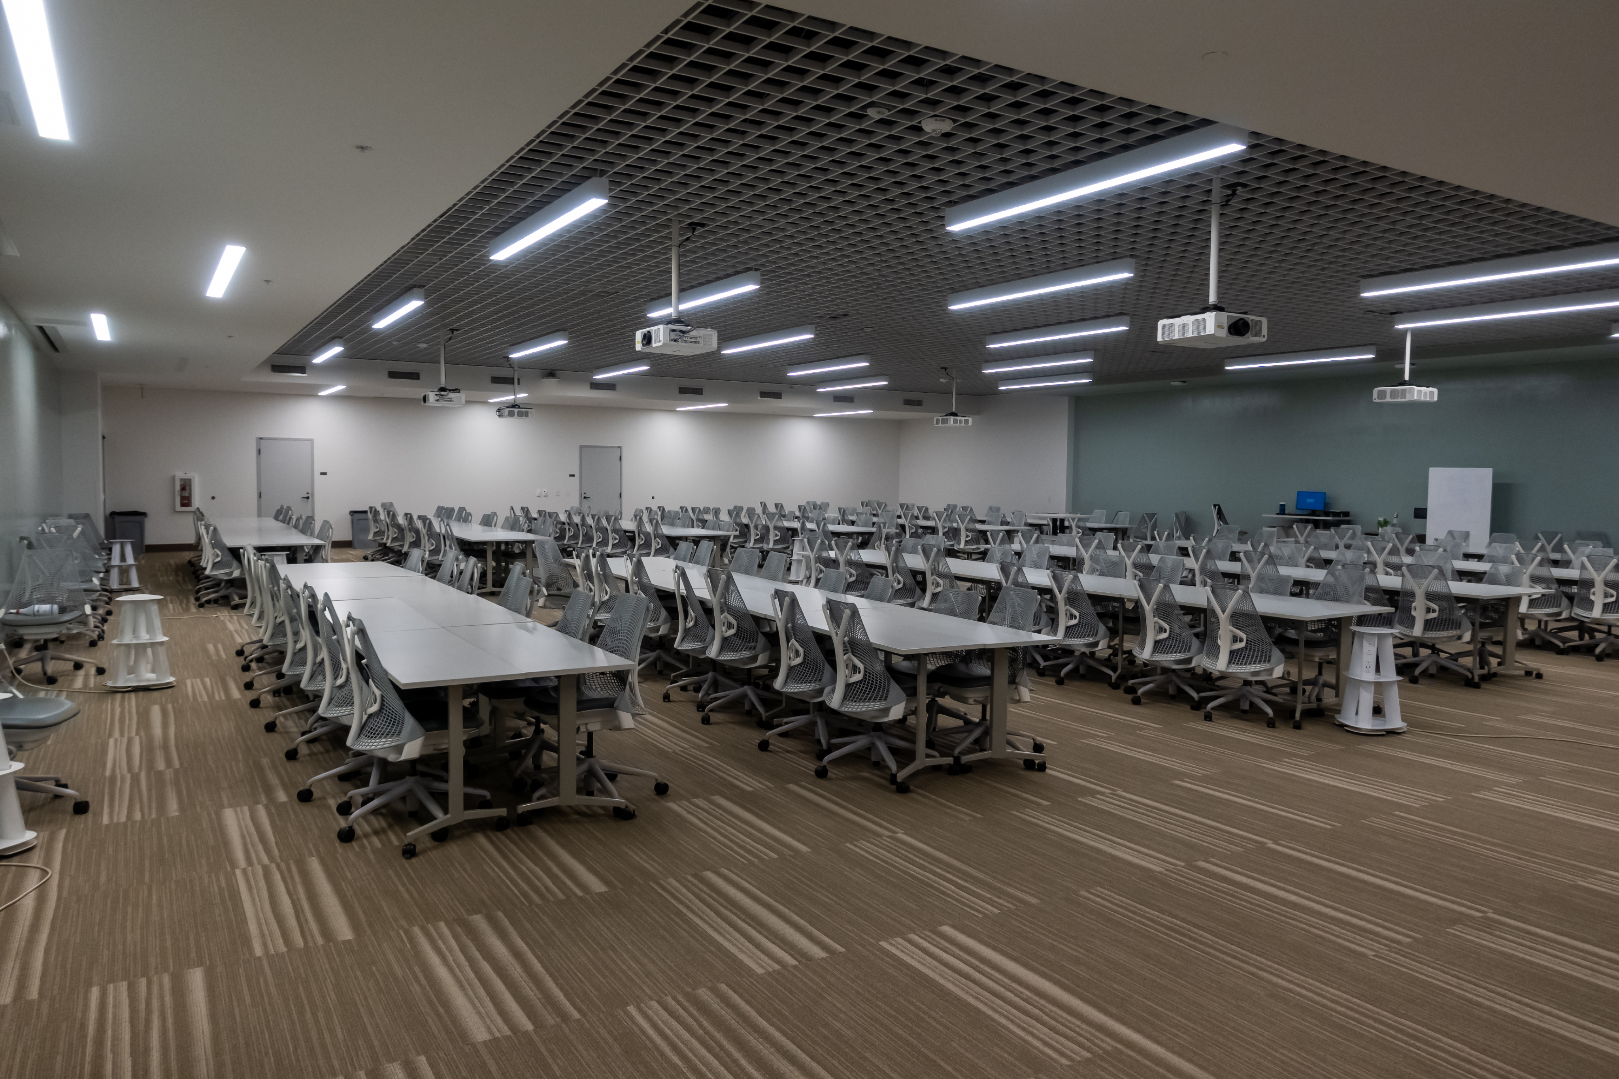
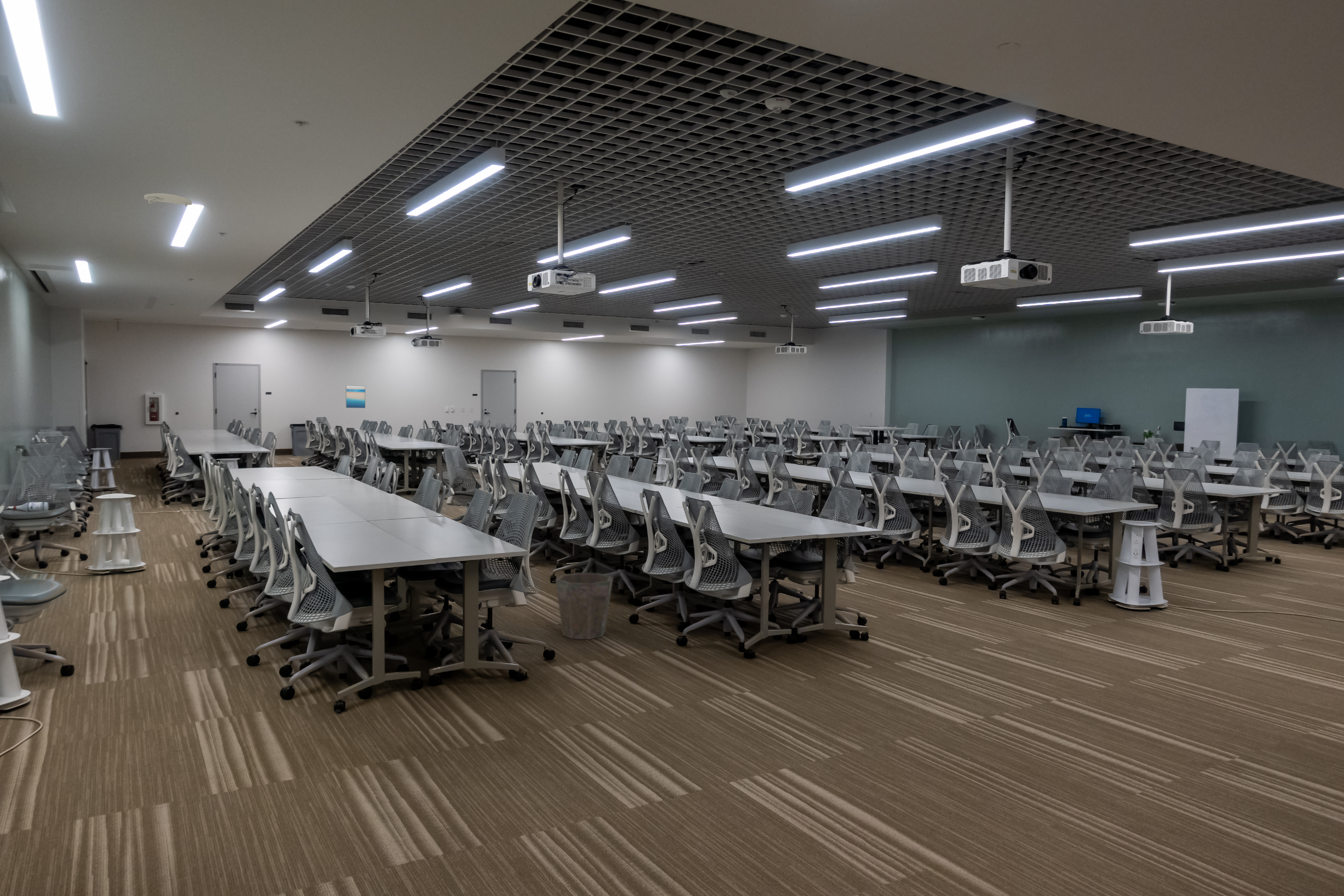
+ wall art [345,385,366,409]
+ smoke detector [144,193,192,207]
+ waste bin [555,573,614,640]
